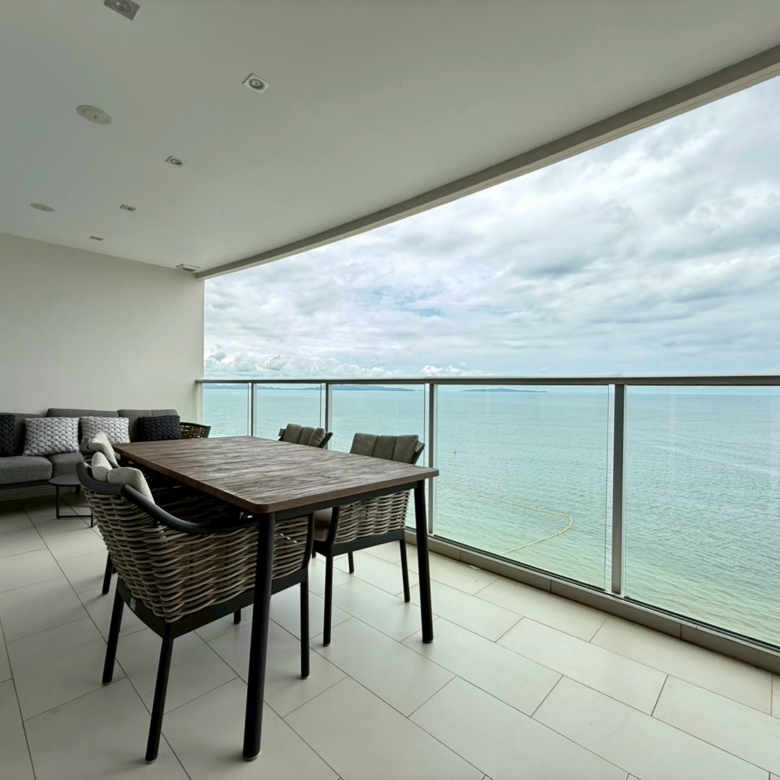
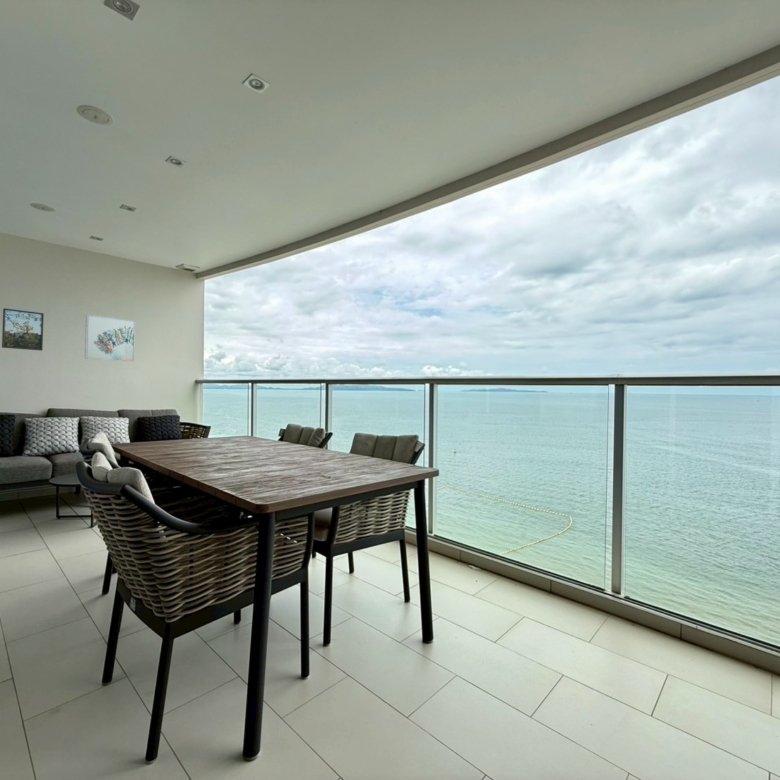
+ wall art [84,314,136,363]
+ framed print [1,307,45,352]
